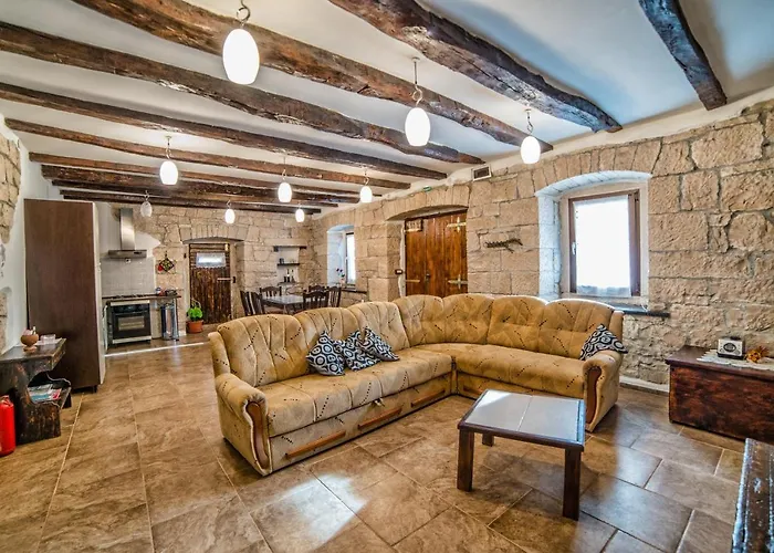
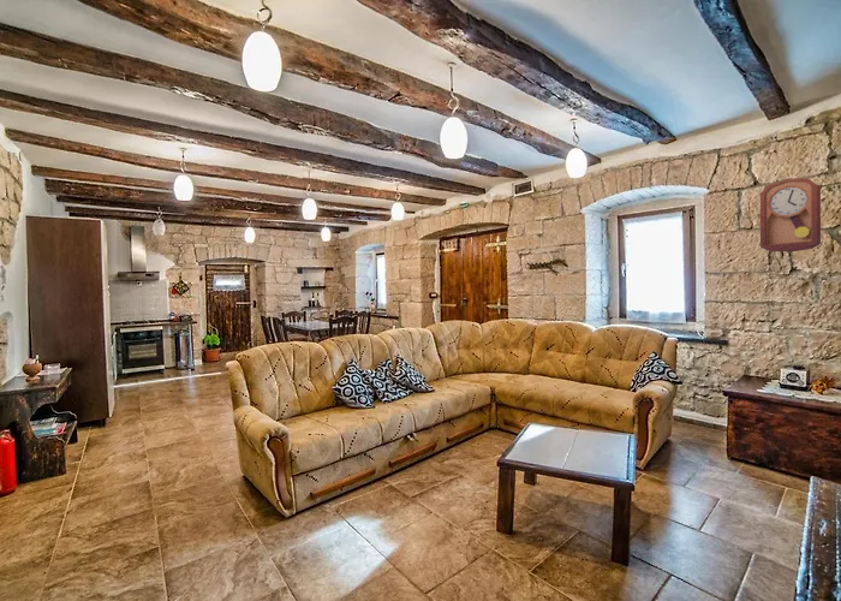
+ pendulum clock [758,177,823,252]
